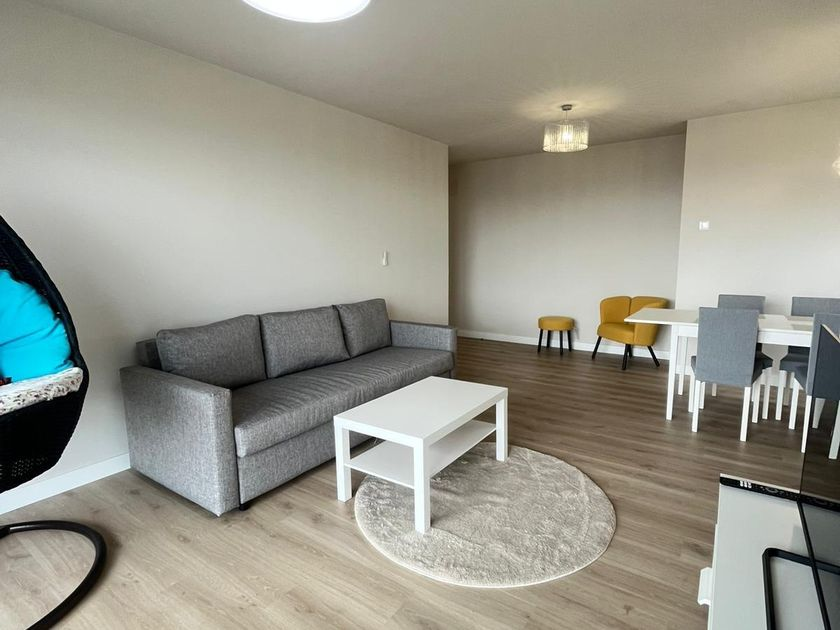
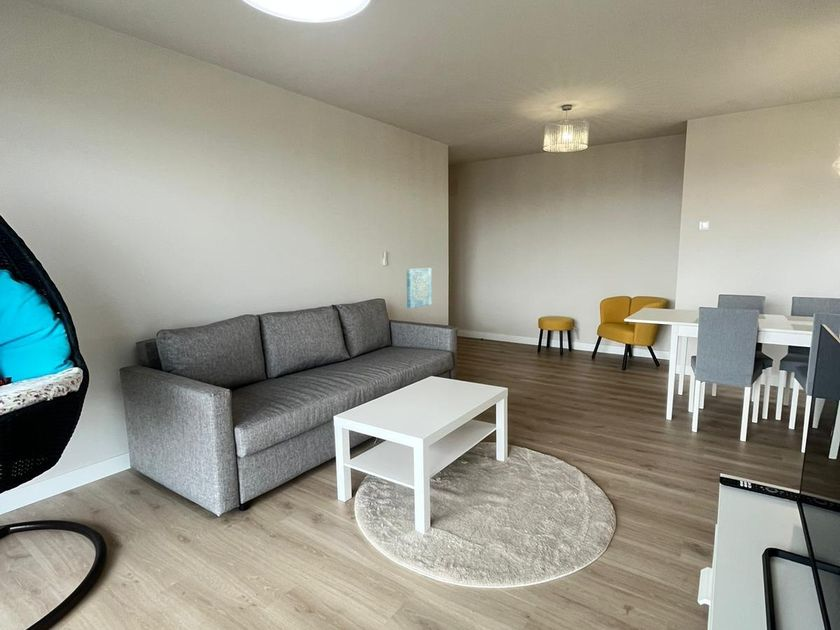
+ wall art [406,267,433,309]
